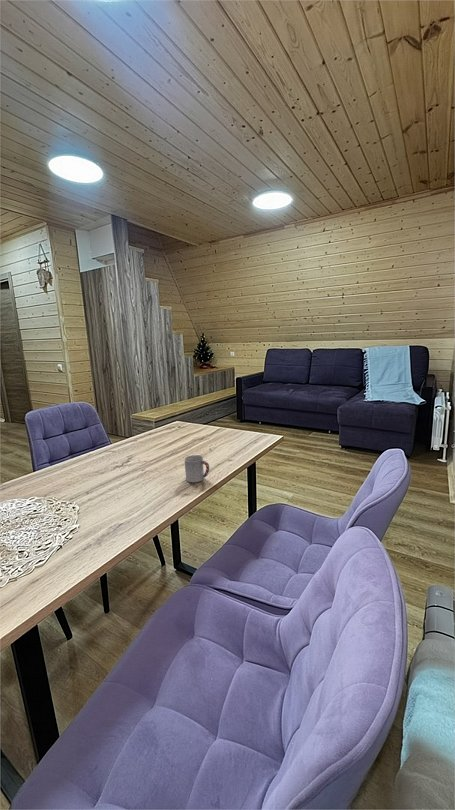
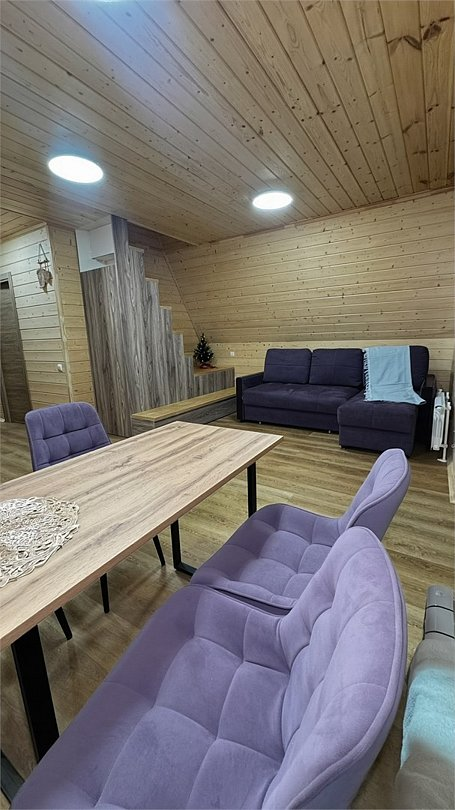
- cup [183,454,210,483]
